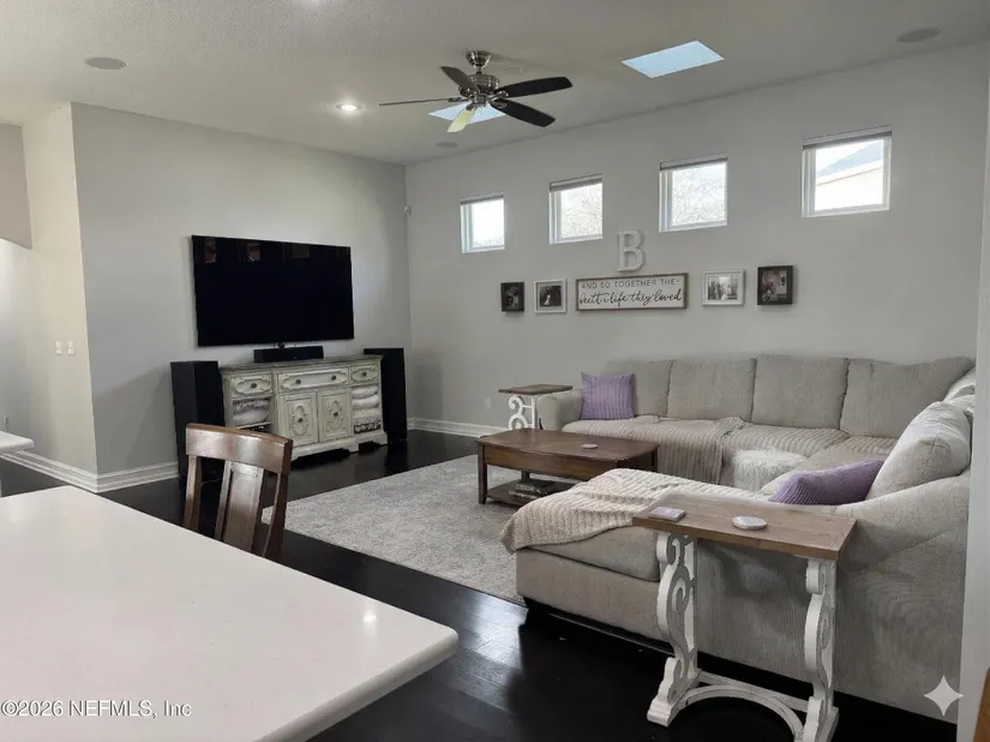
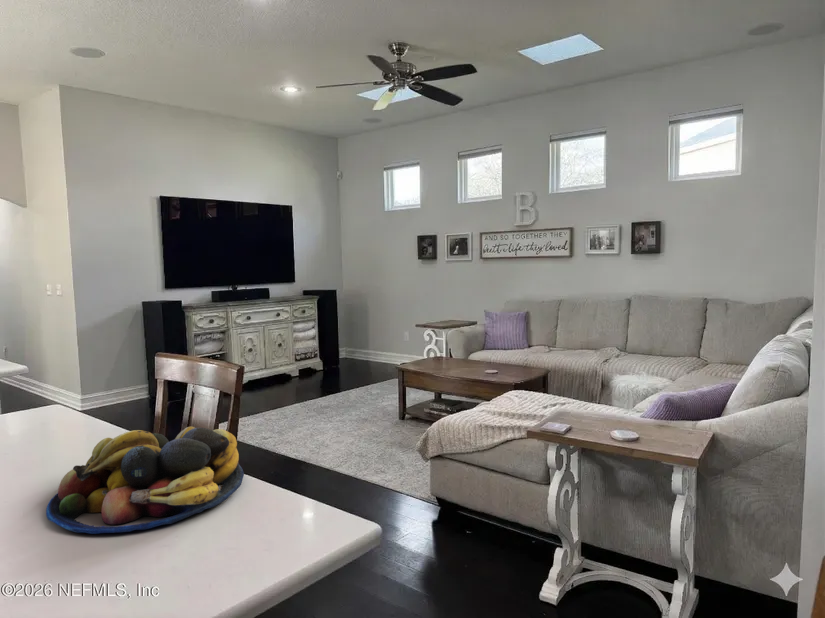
+ fruit bowl [45,425,245,535]
